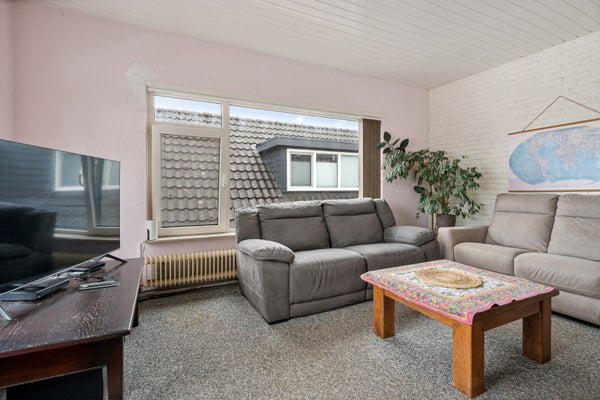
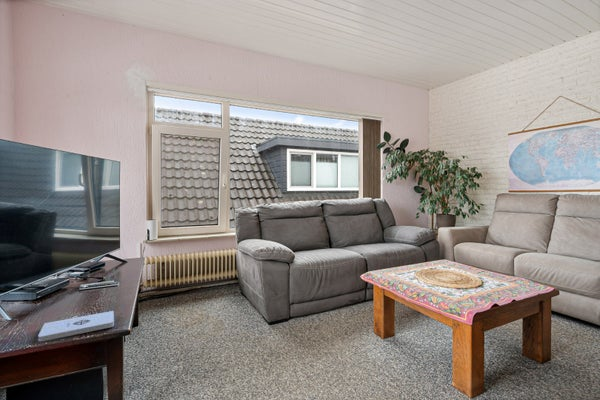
+ notepad [37,310,115,342]
